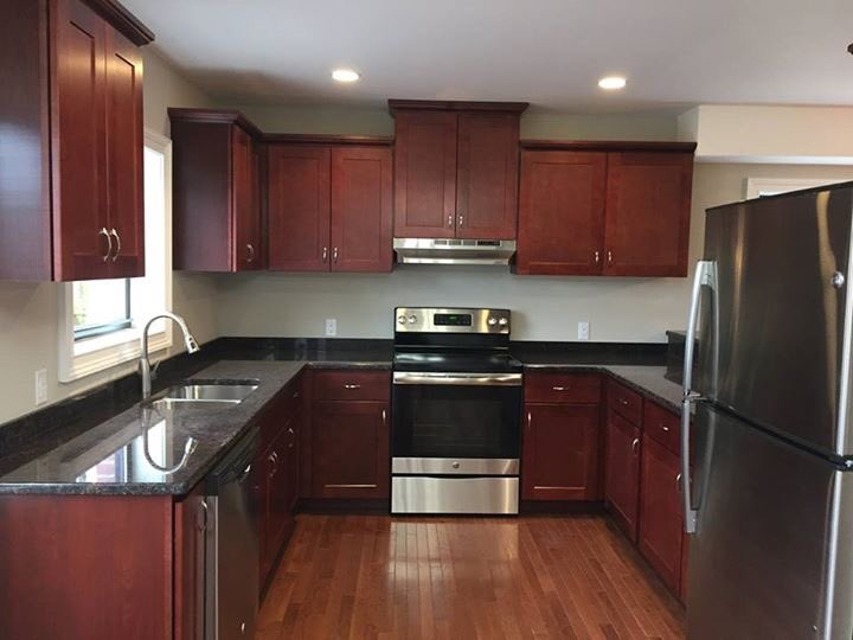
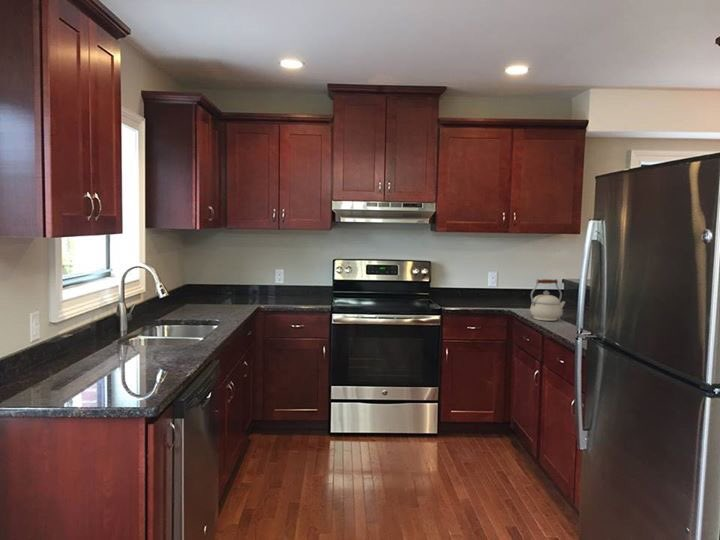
+ kettle [529,278,566,322]
